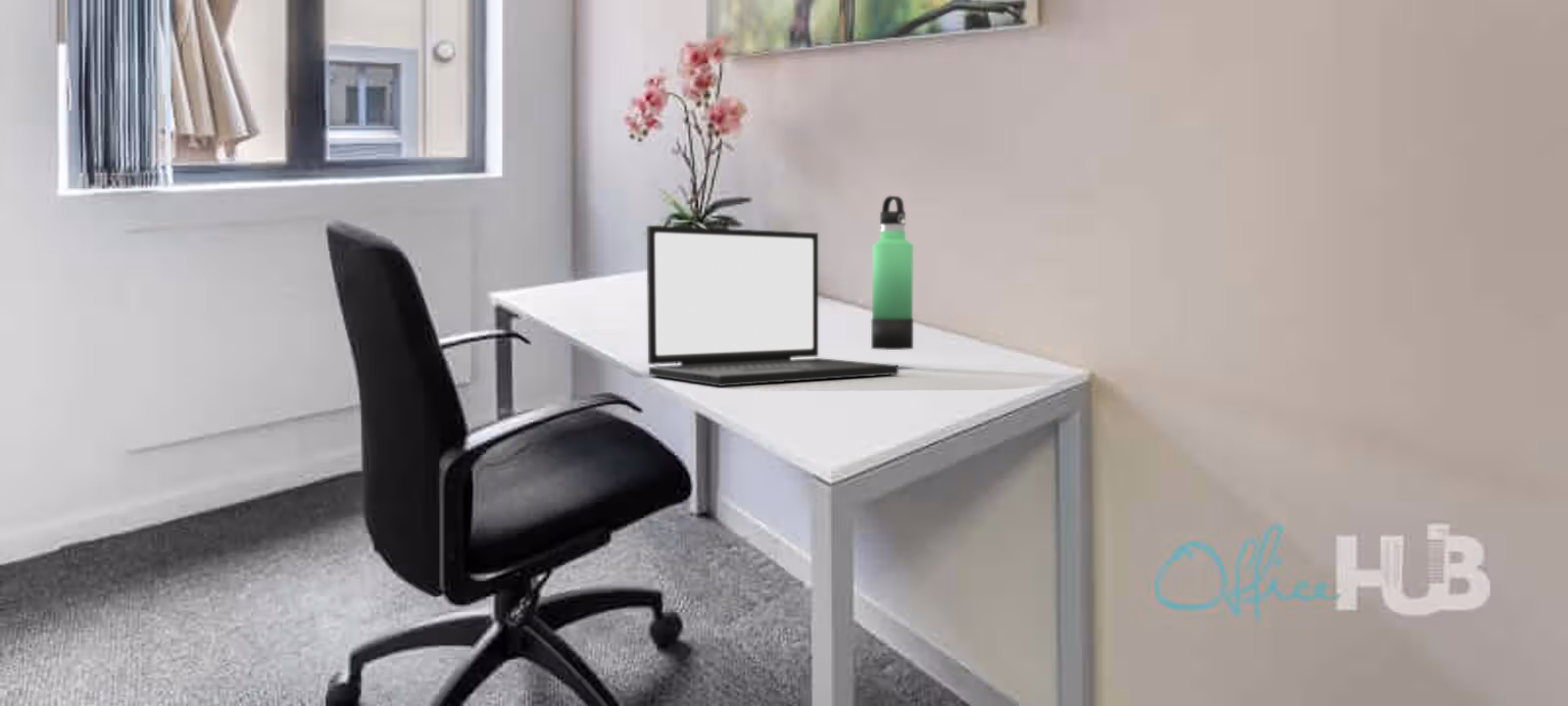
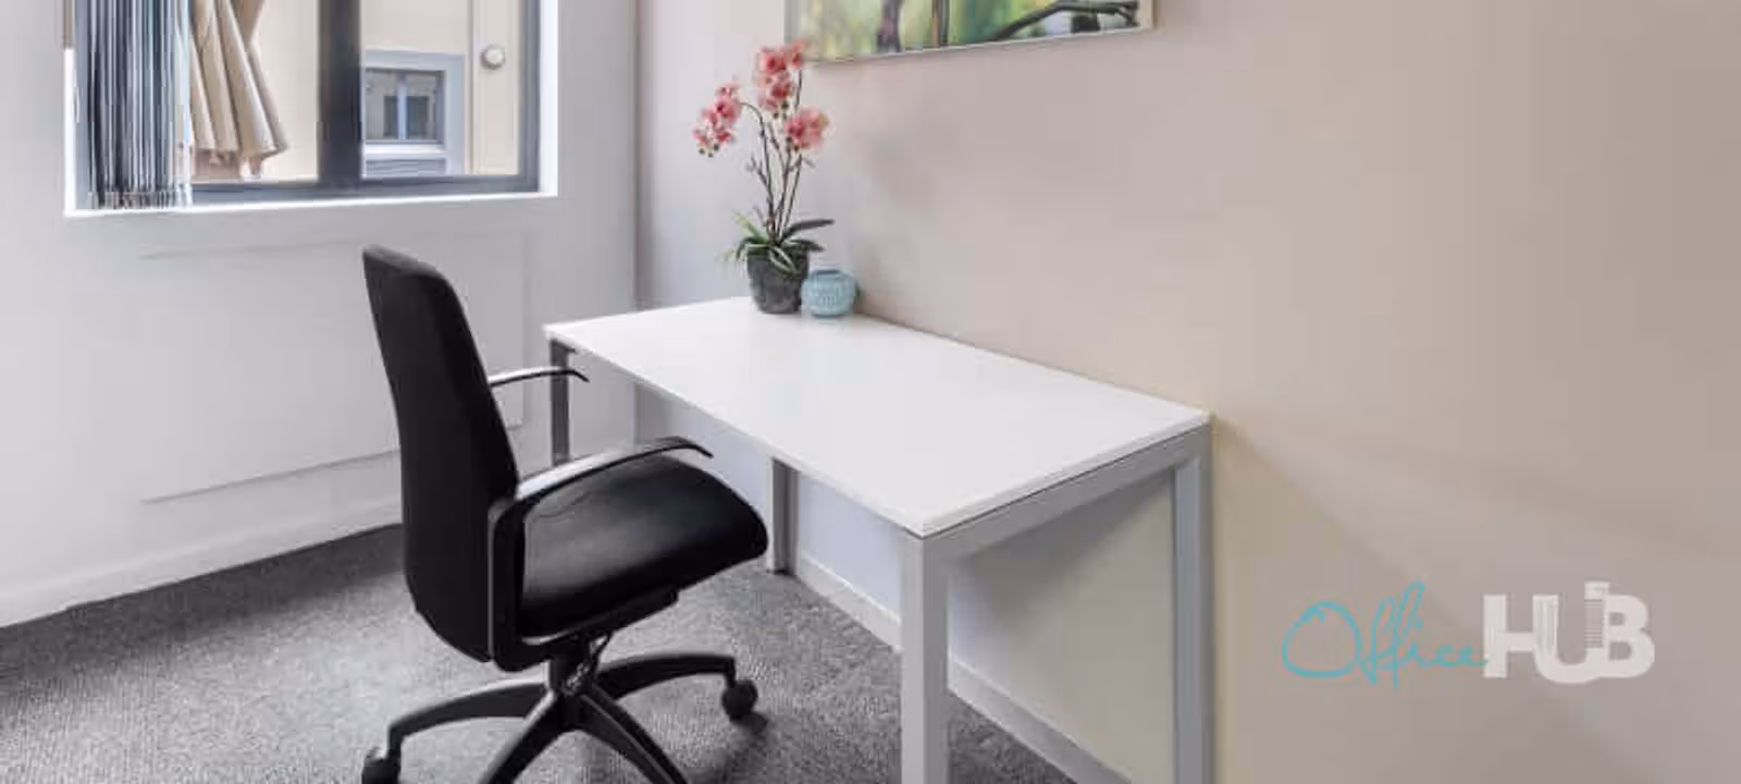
- thermos bottle [870,195,914,351]
- laptop [646,225,900,387]
